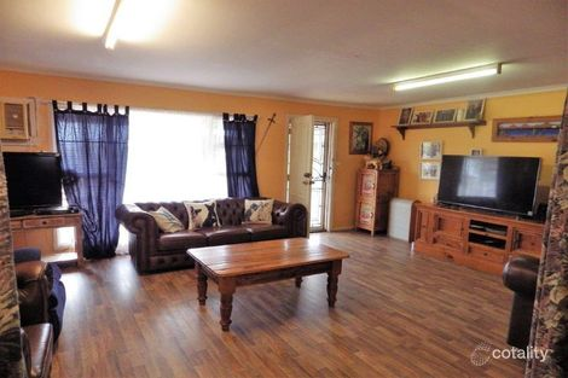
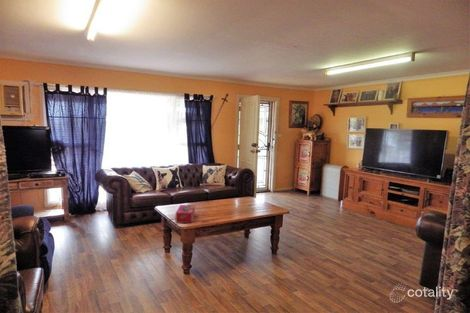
+ tissue box [175,204,196,224]
